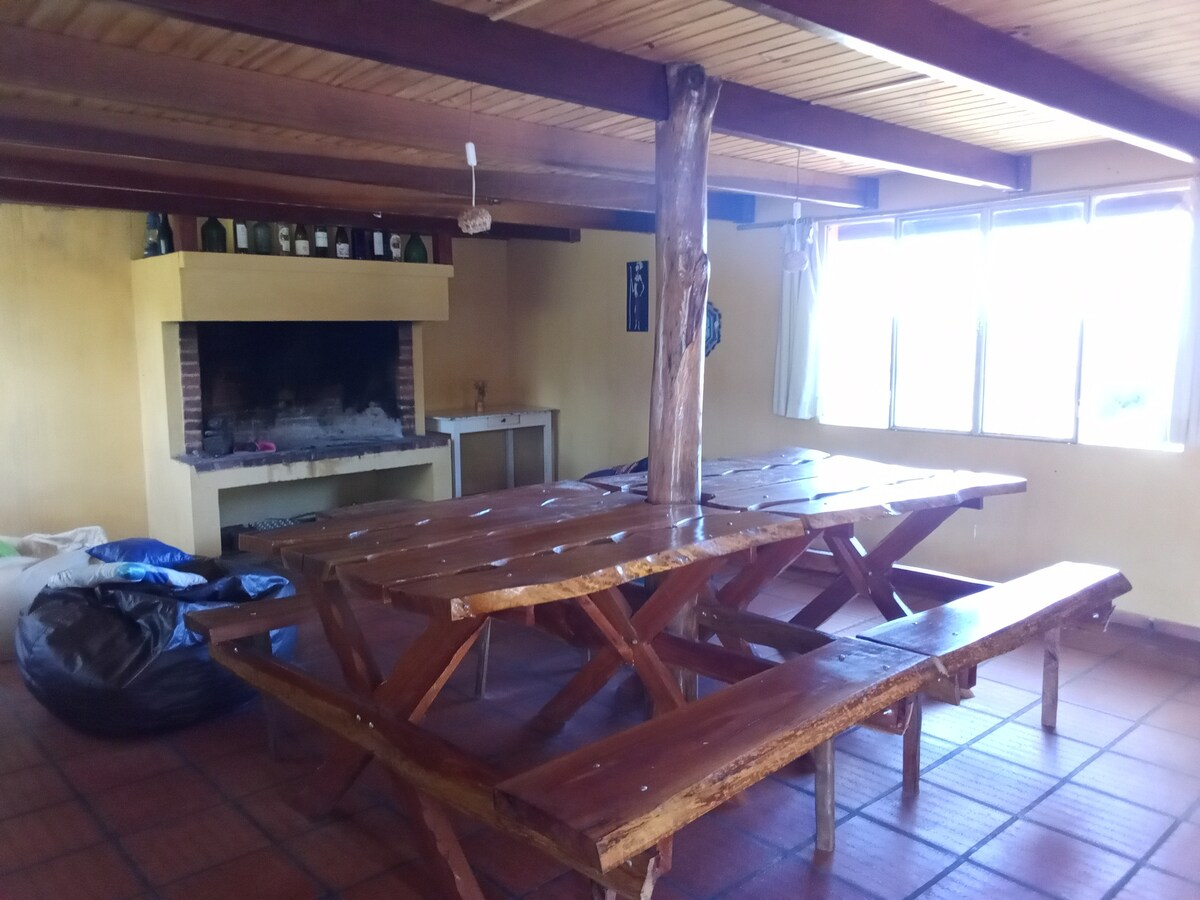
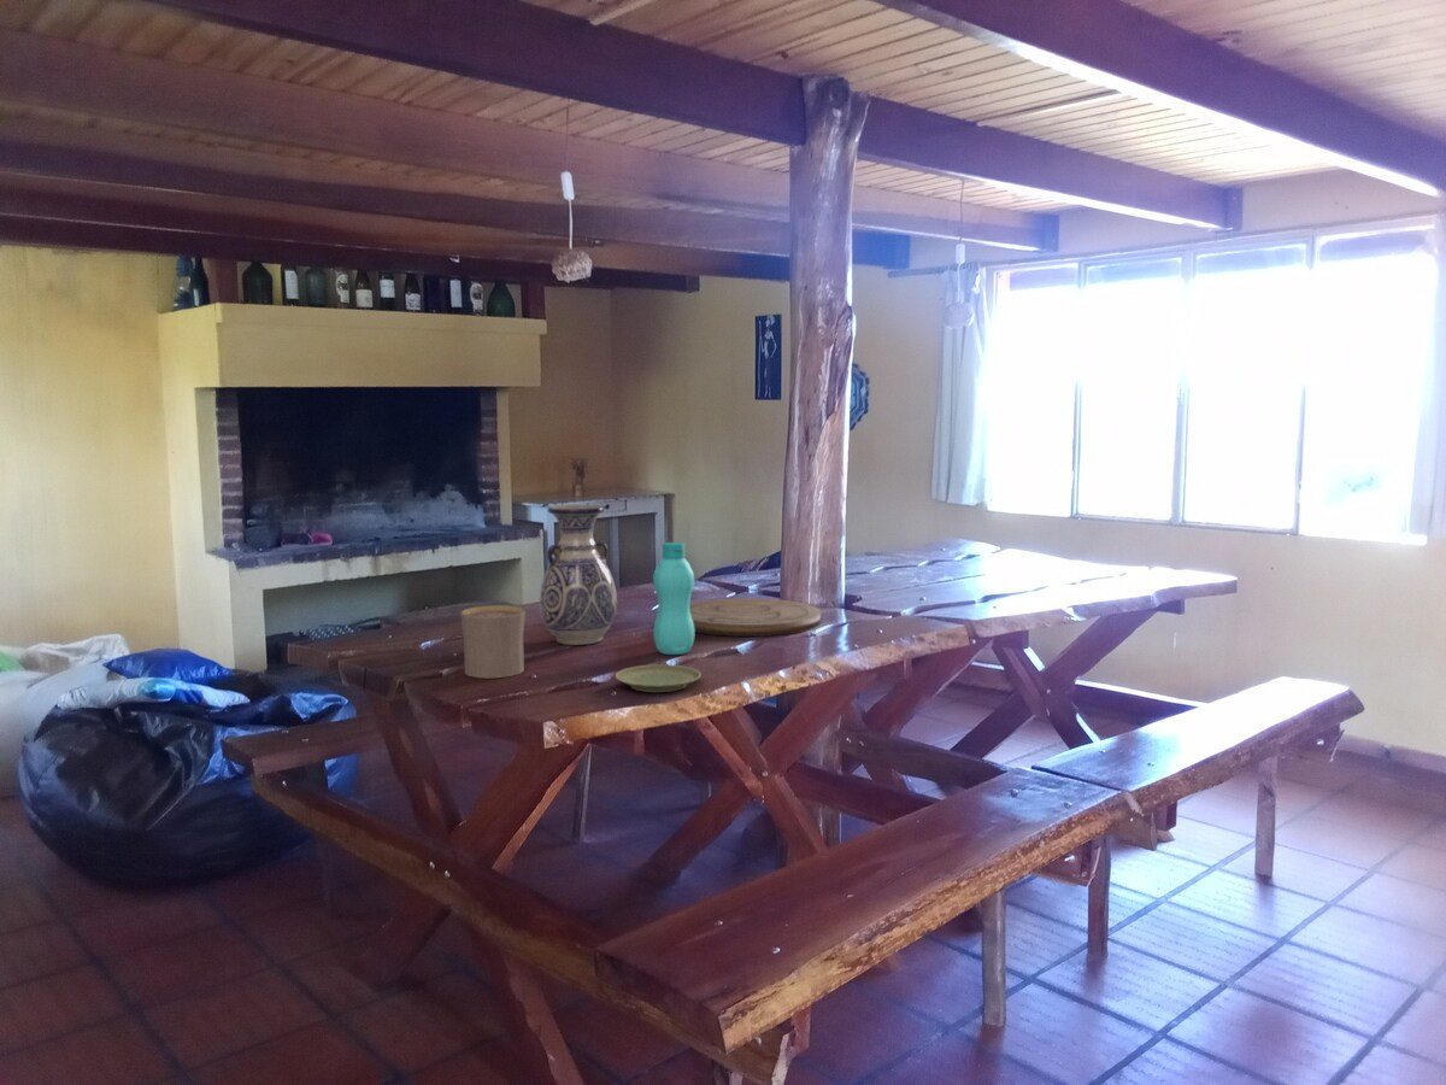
+ plate [615,663,703,693]
+ cup [459,604,527,679]
+ bottle [652,541,695,656]
+ vase [539,504,618,646]
+ cutting board [689,597,822,638]
